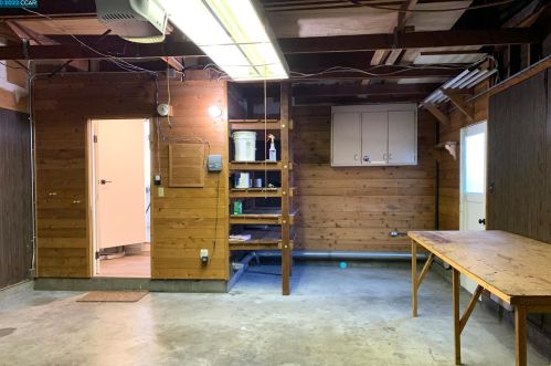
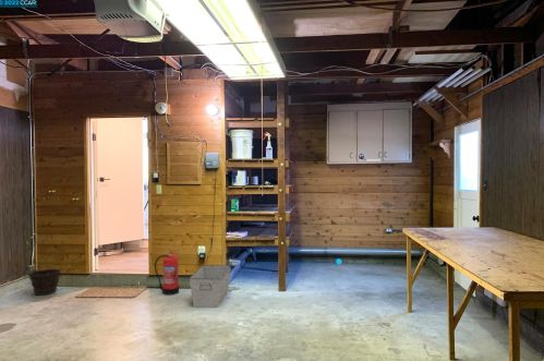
+ fire extinguisher [154,248,180,296]
+ storage bin [189,264,231,309]
+ bucket [27,268,61,297]
